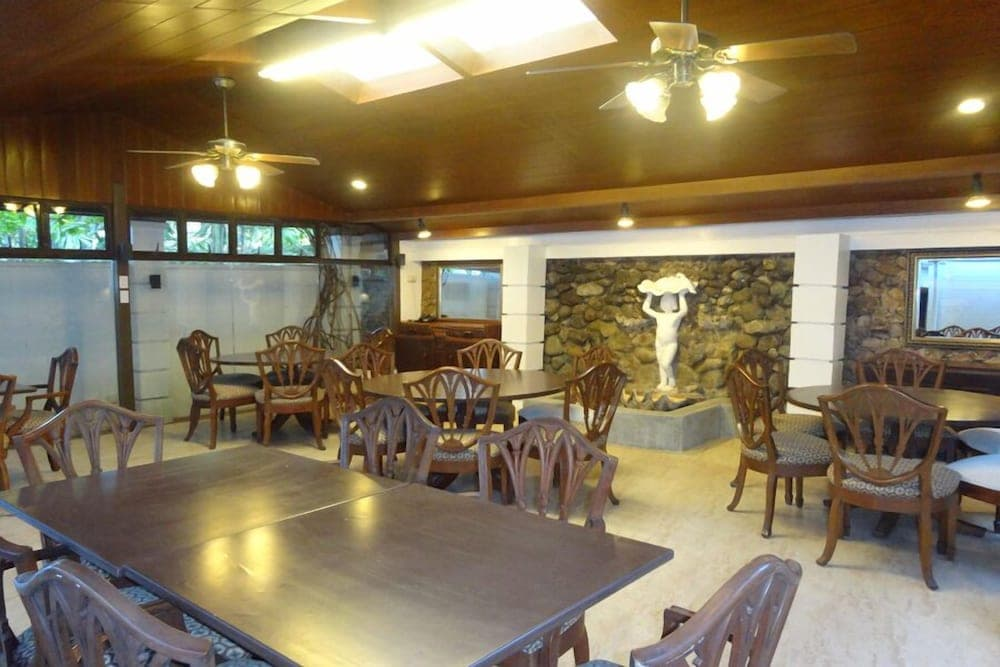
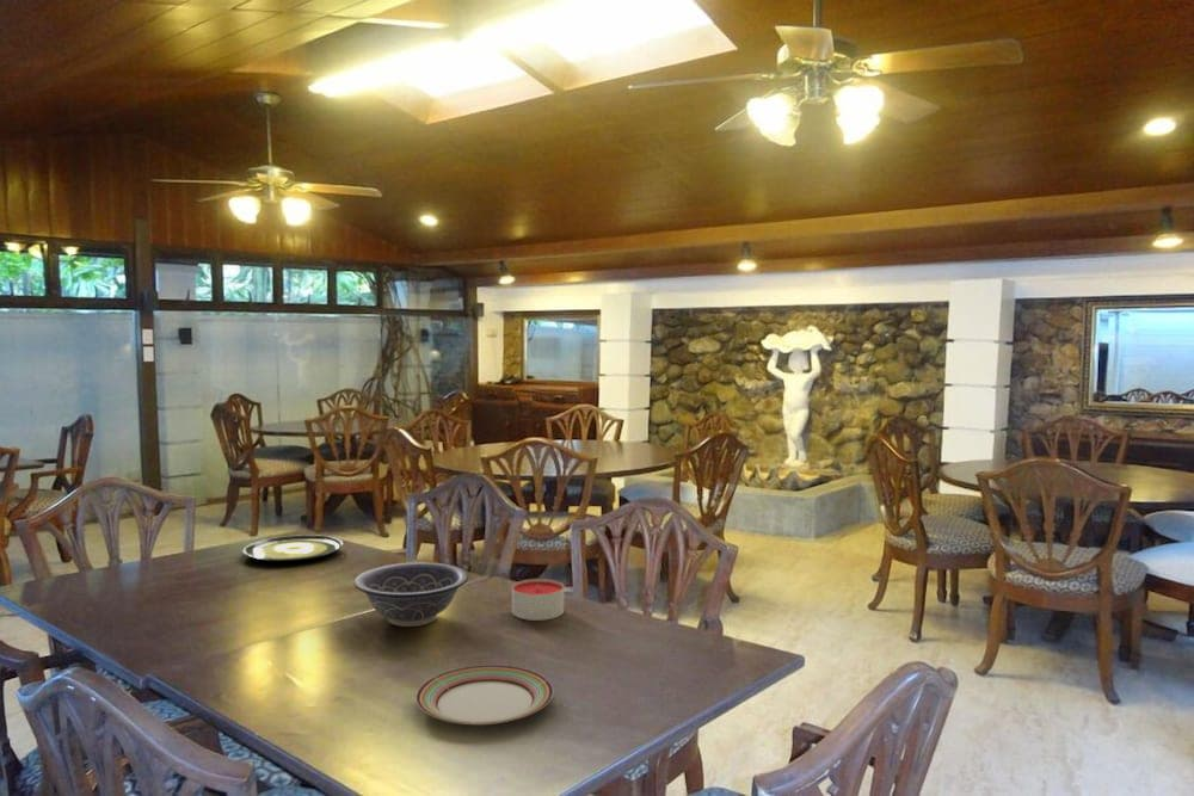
+ plate [414,664,554,727]
+ decorative bowl [353,561,469,628]
+ candle [511,578,565,622]
+ plate [242,533,345,562]
